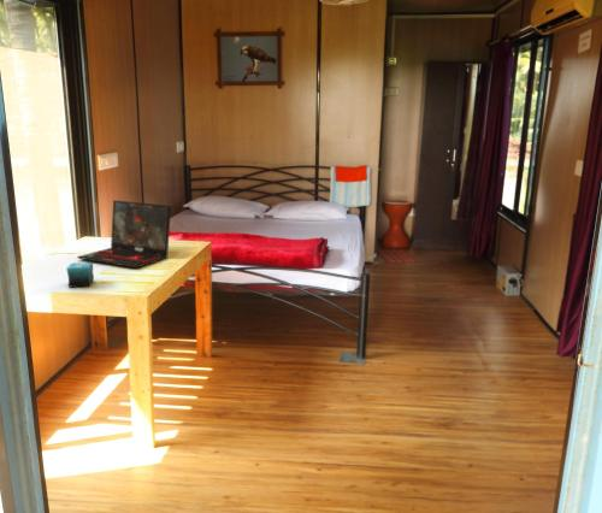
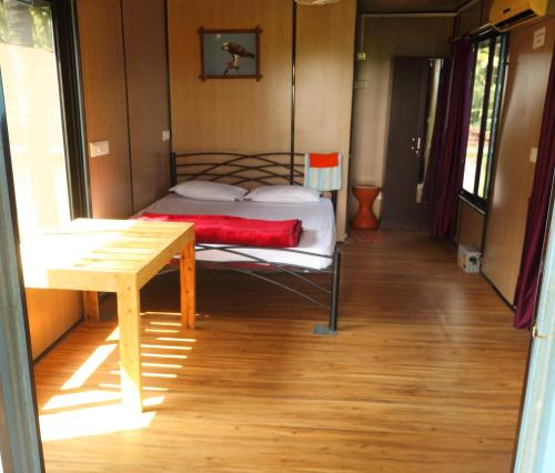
- laptop [76,199,172,270]
- candle [65,261,95,289]
